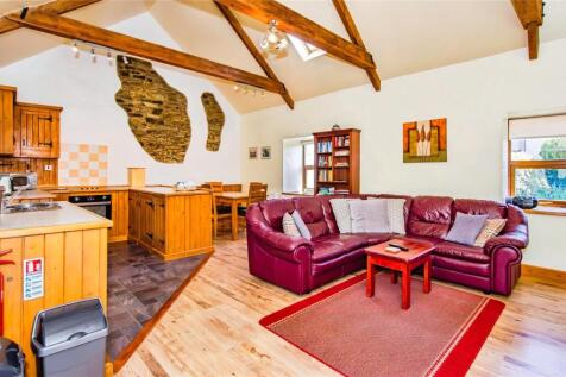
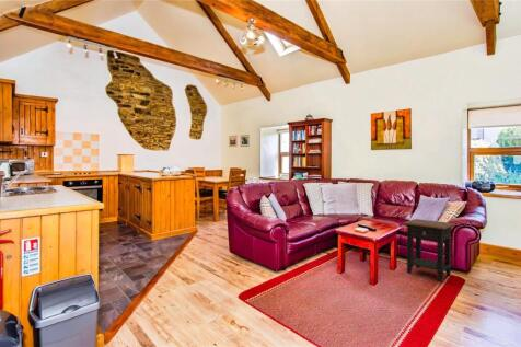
+ side table [402,218,456,282]
